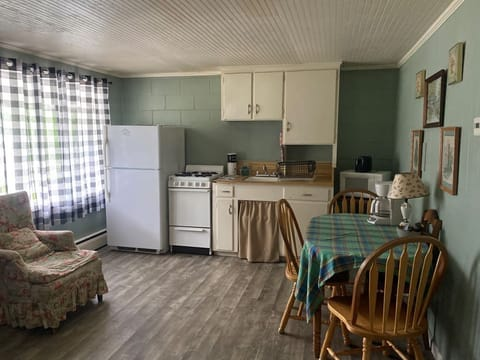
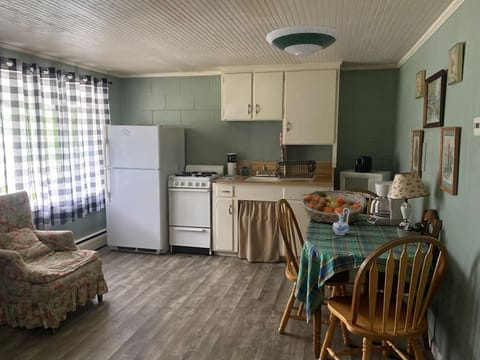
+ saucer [265,24,343,58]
+ ceramic pitcher [331,208,350,236]
+ fruit basket [300,189,368,224]
